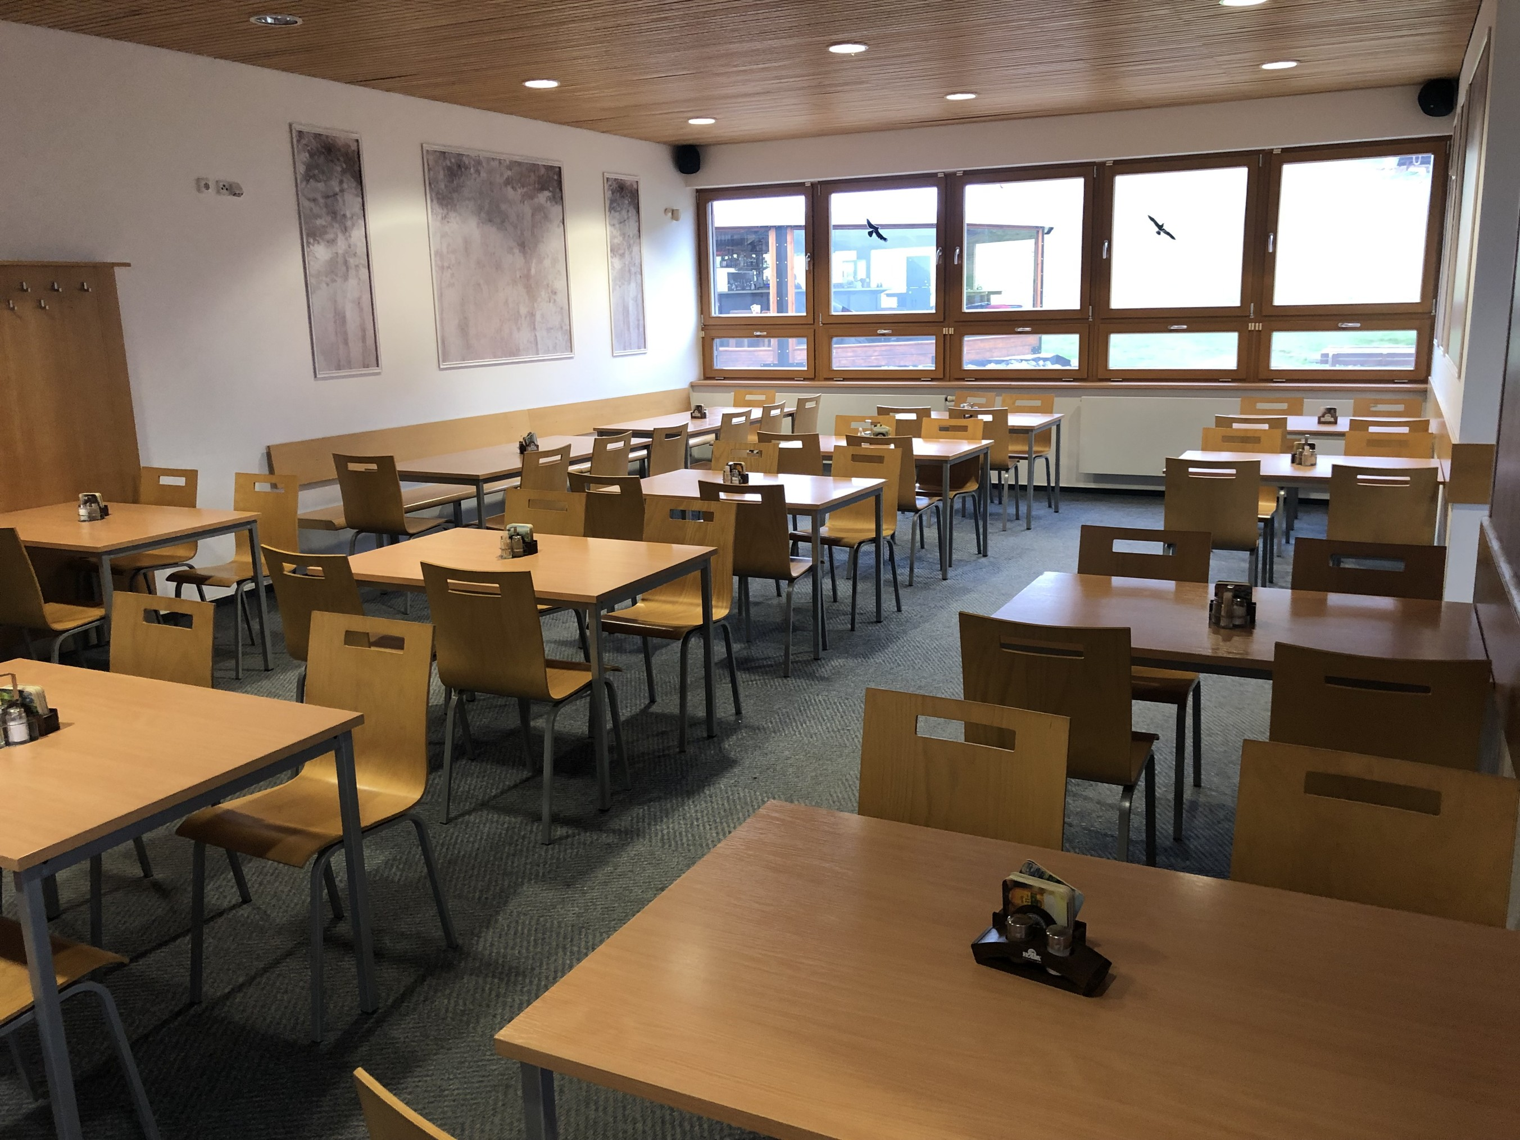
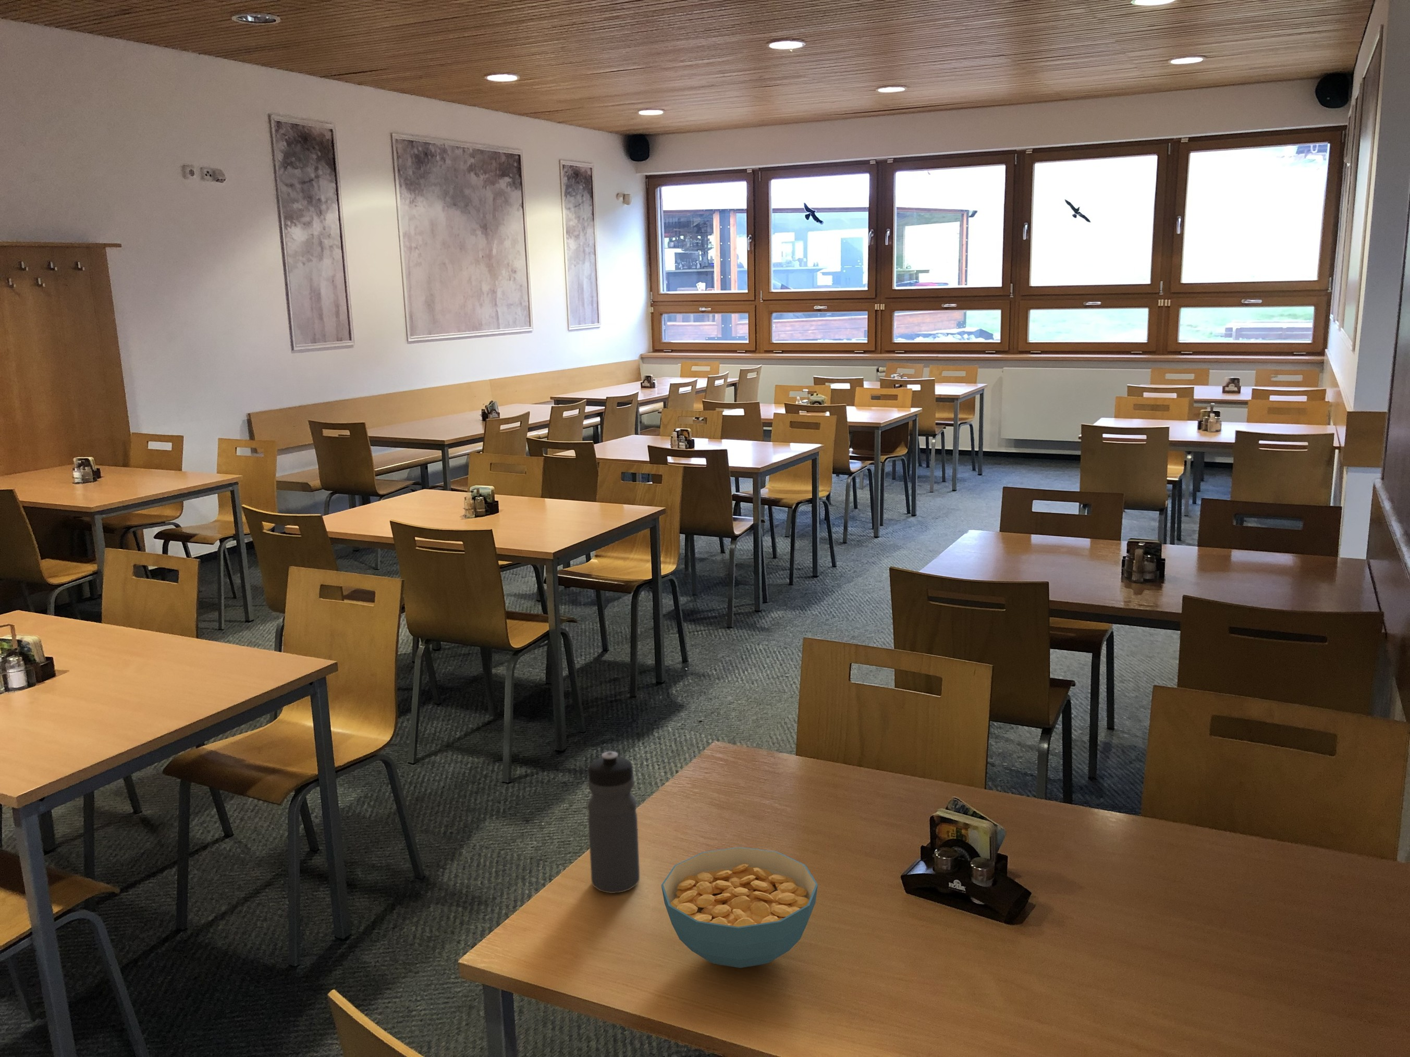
+ water bottle [587,751,641,894]
+ cereal bowl [661,846,818,968]
